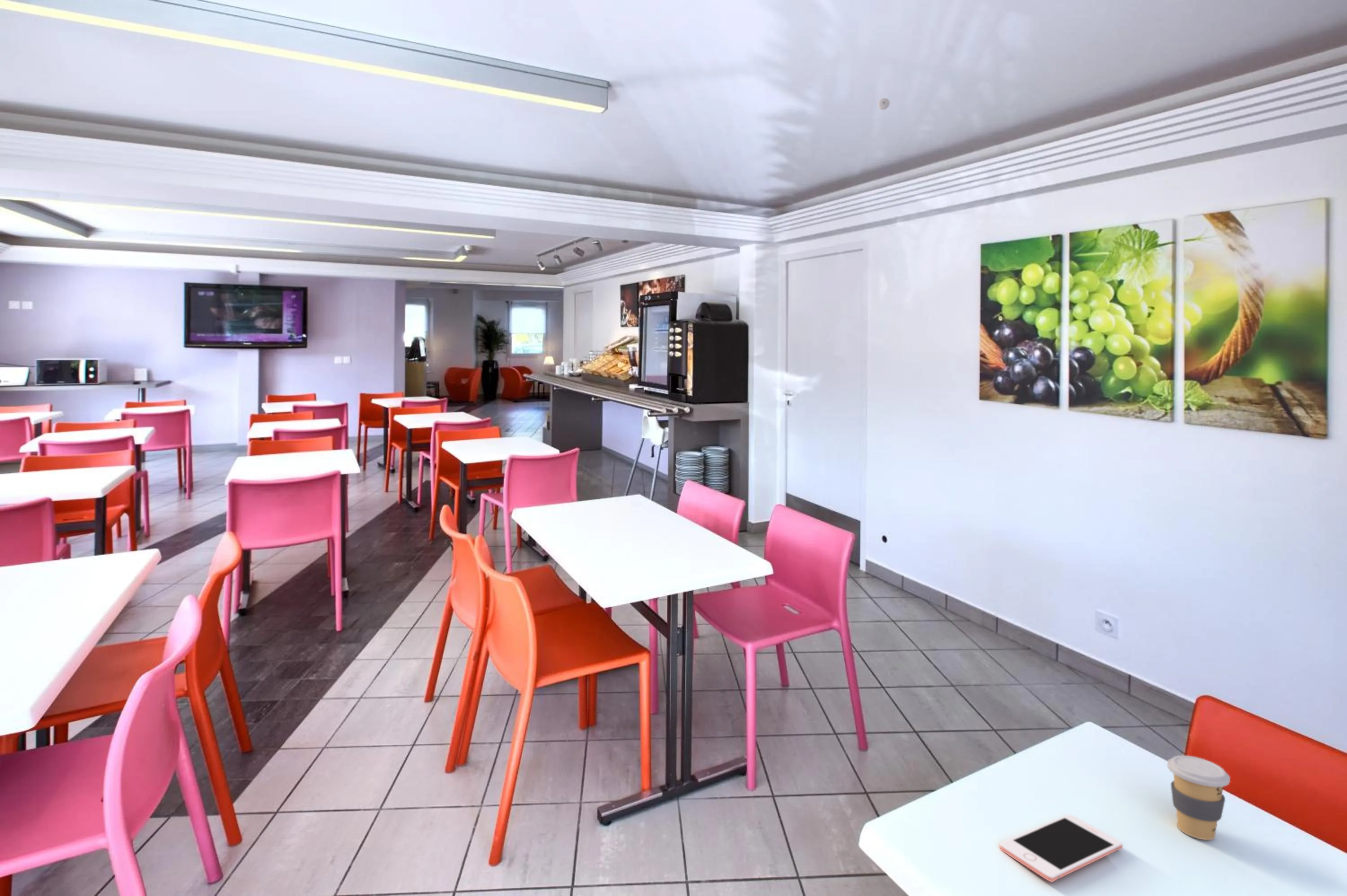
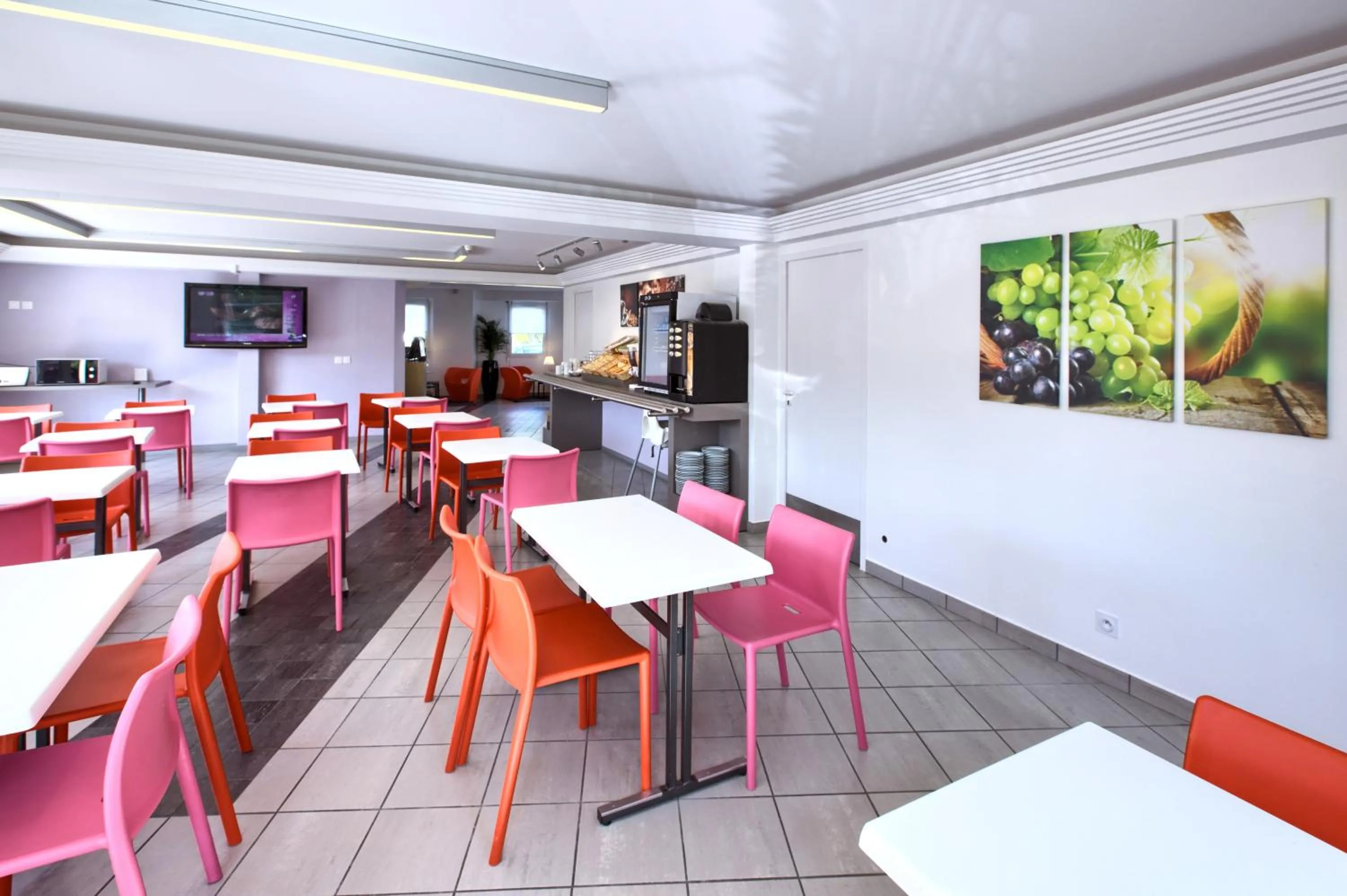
- smoke detector [877,97,890,110]
- cell phone [999,814,1123,883]
- coffee cup [1167,755,1231,840]
